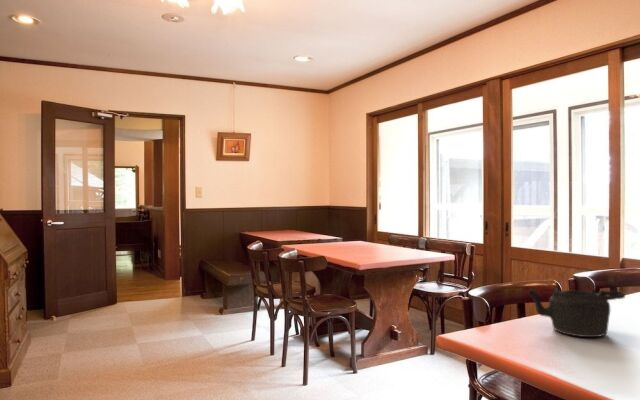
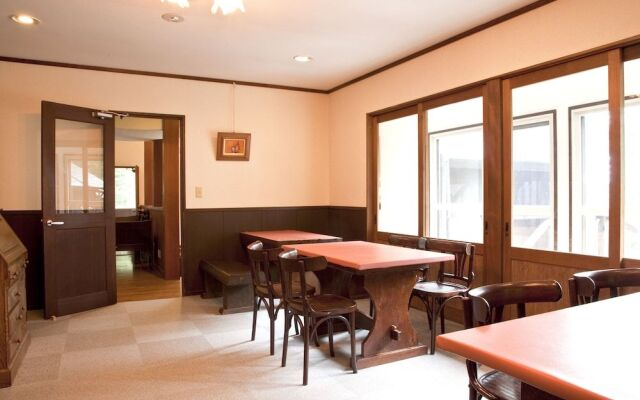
- teapot [526,286,626,338]
